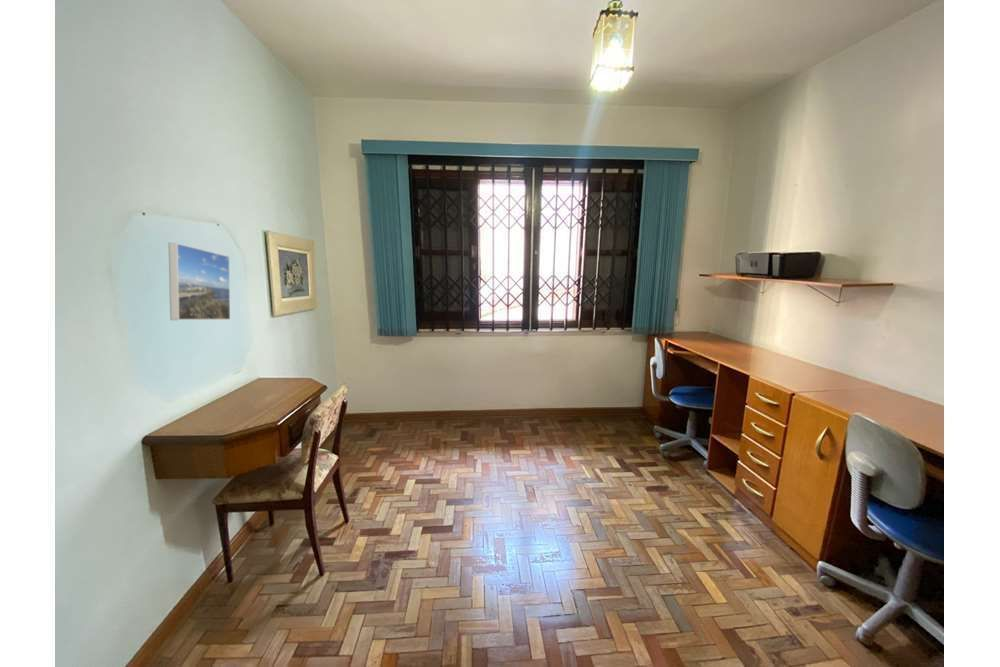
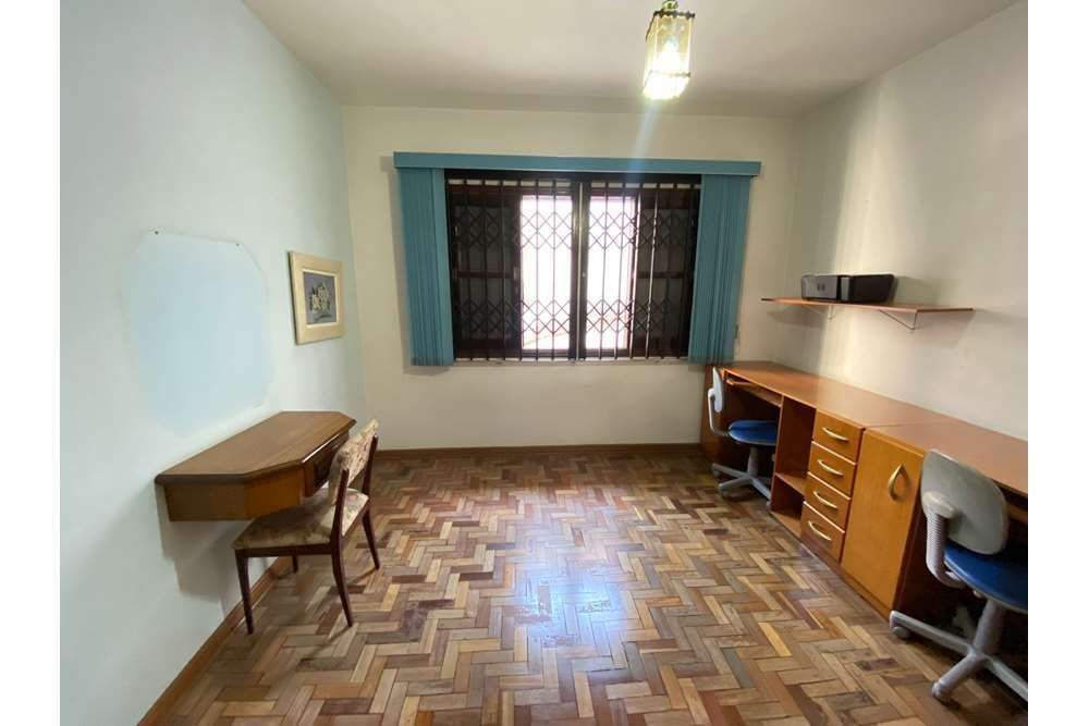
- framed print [168,242,232,321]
